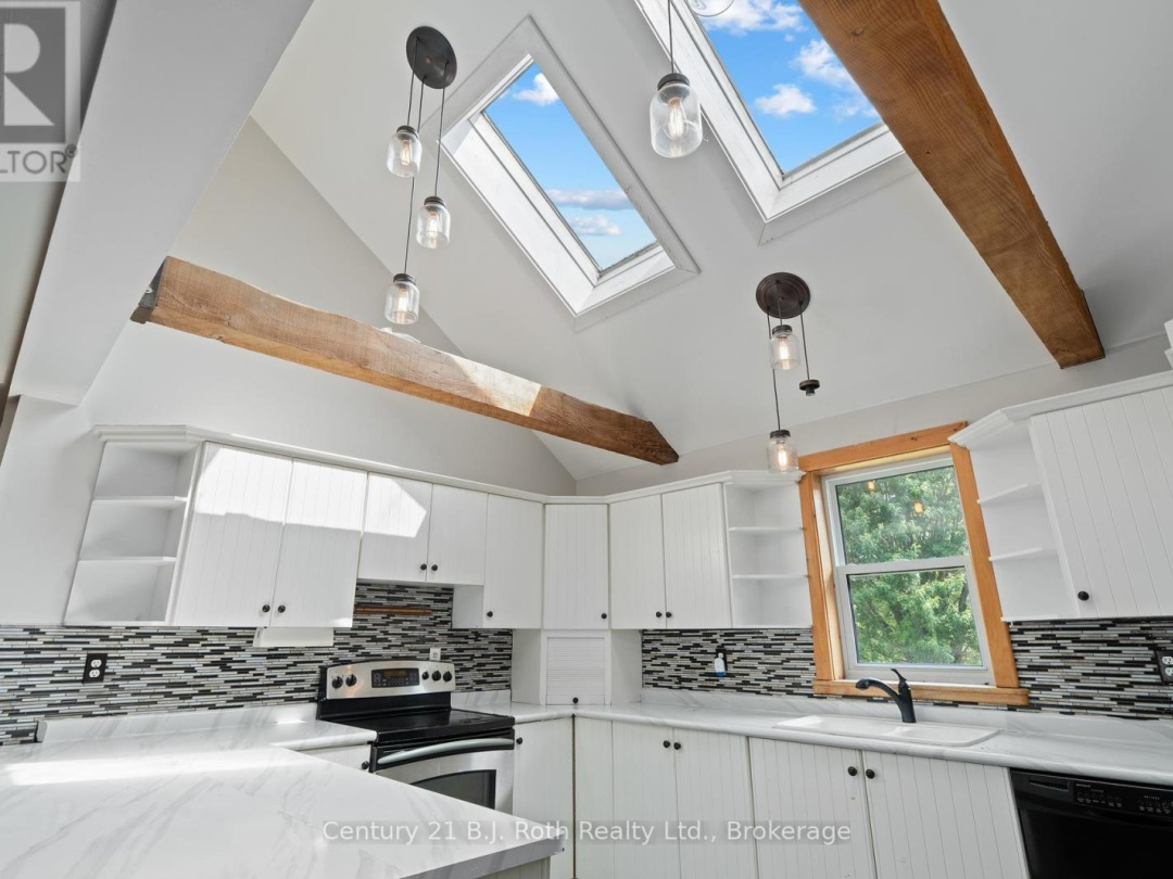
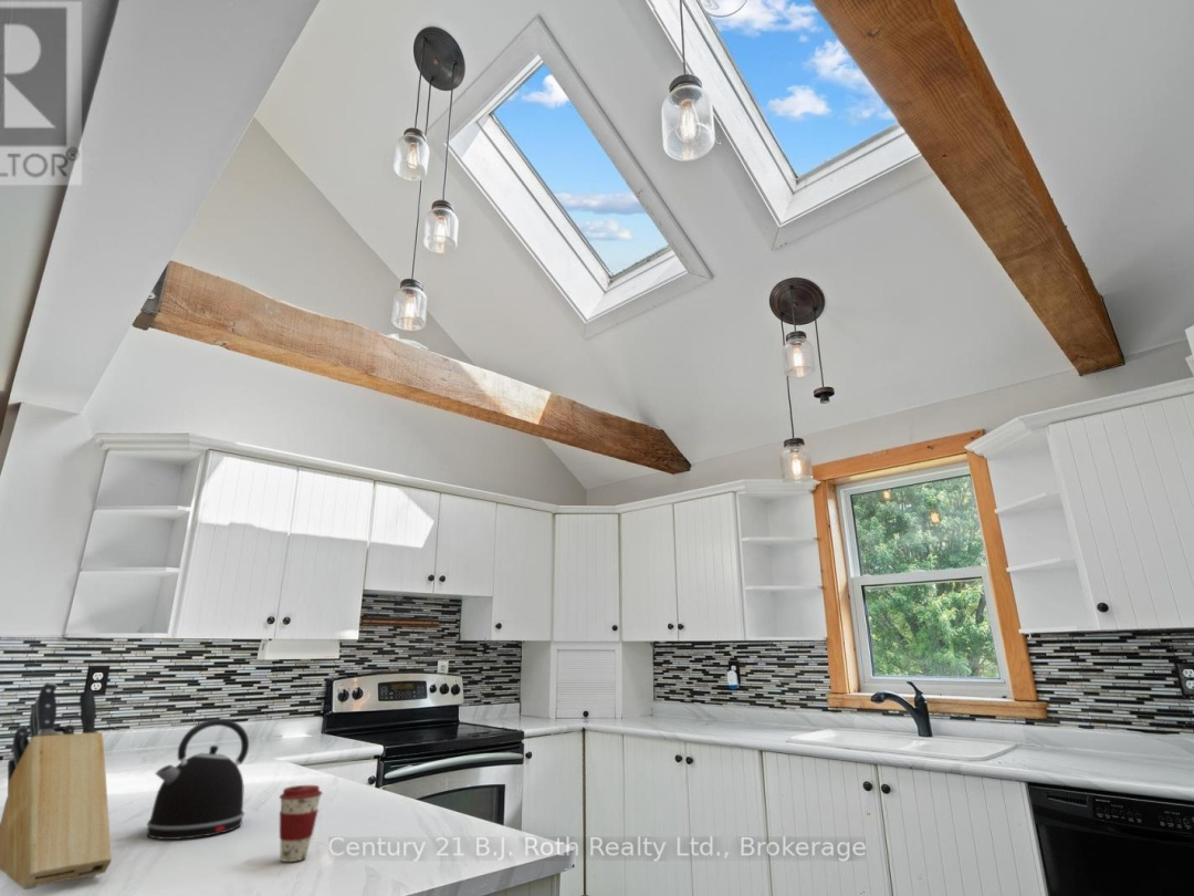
+ coffee cup [279,784,323,863]
+ knife block [0,681,113,890]
+ kettle [146,718,250,841]
